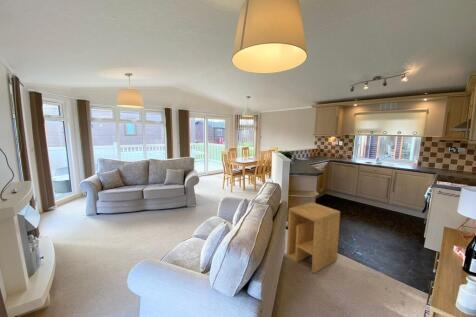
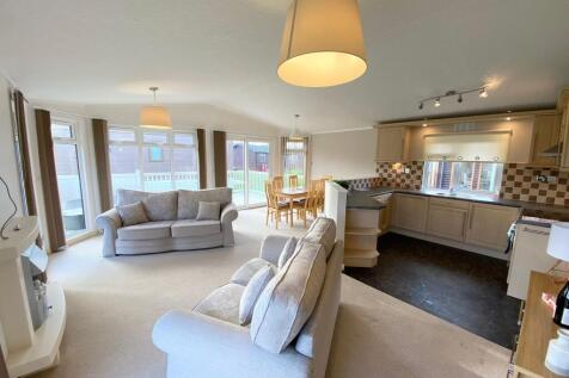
- side table [286,201,341,274]
